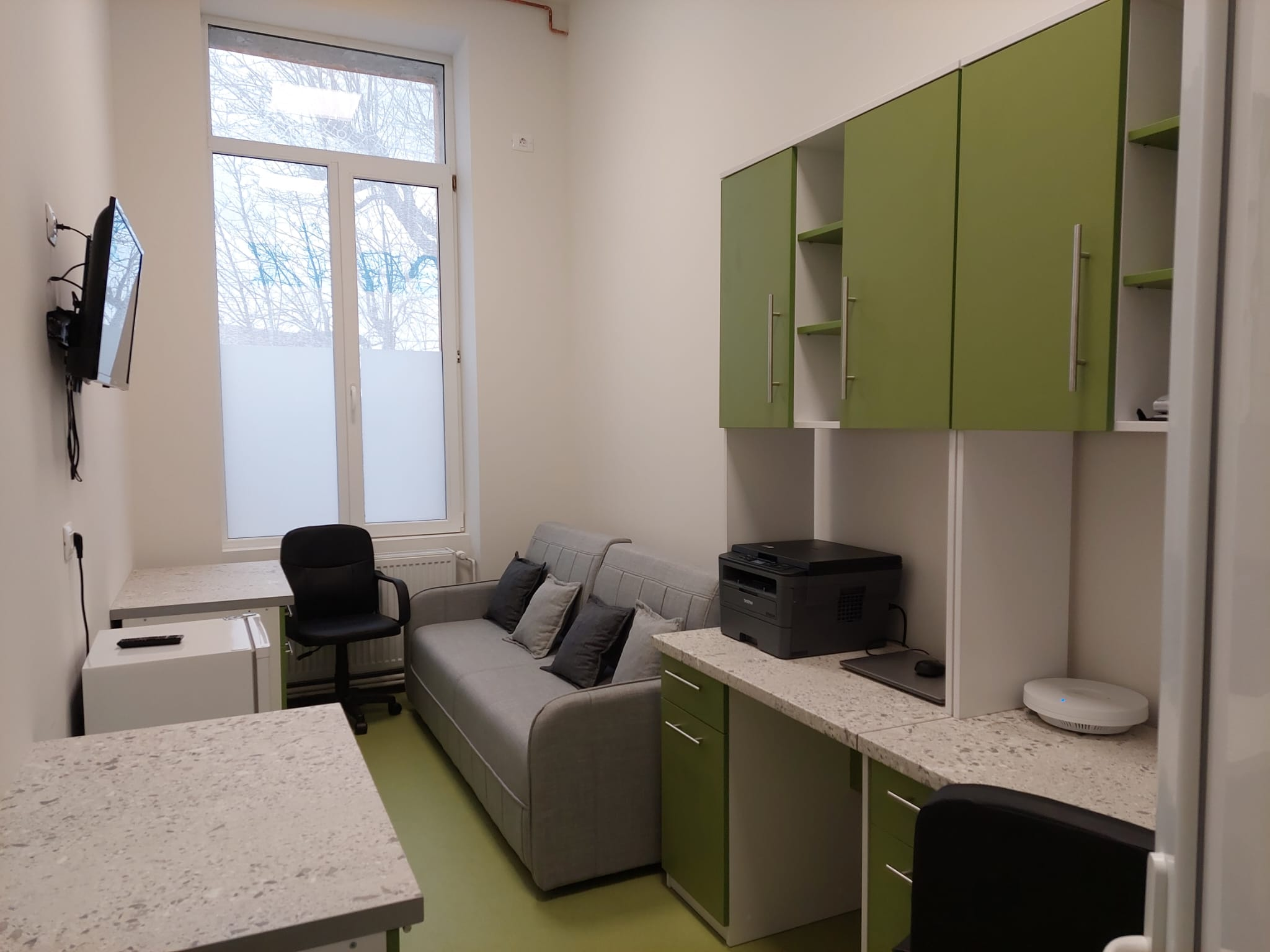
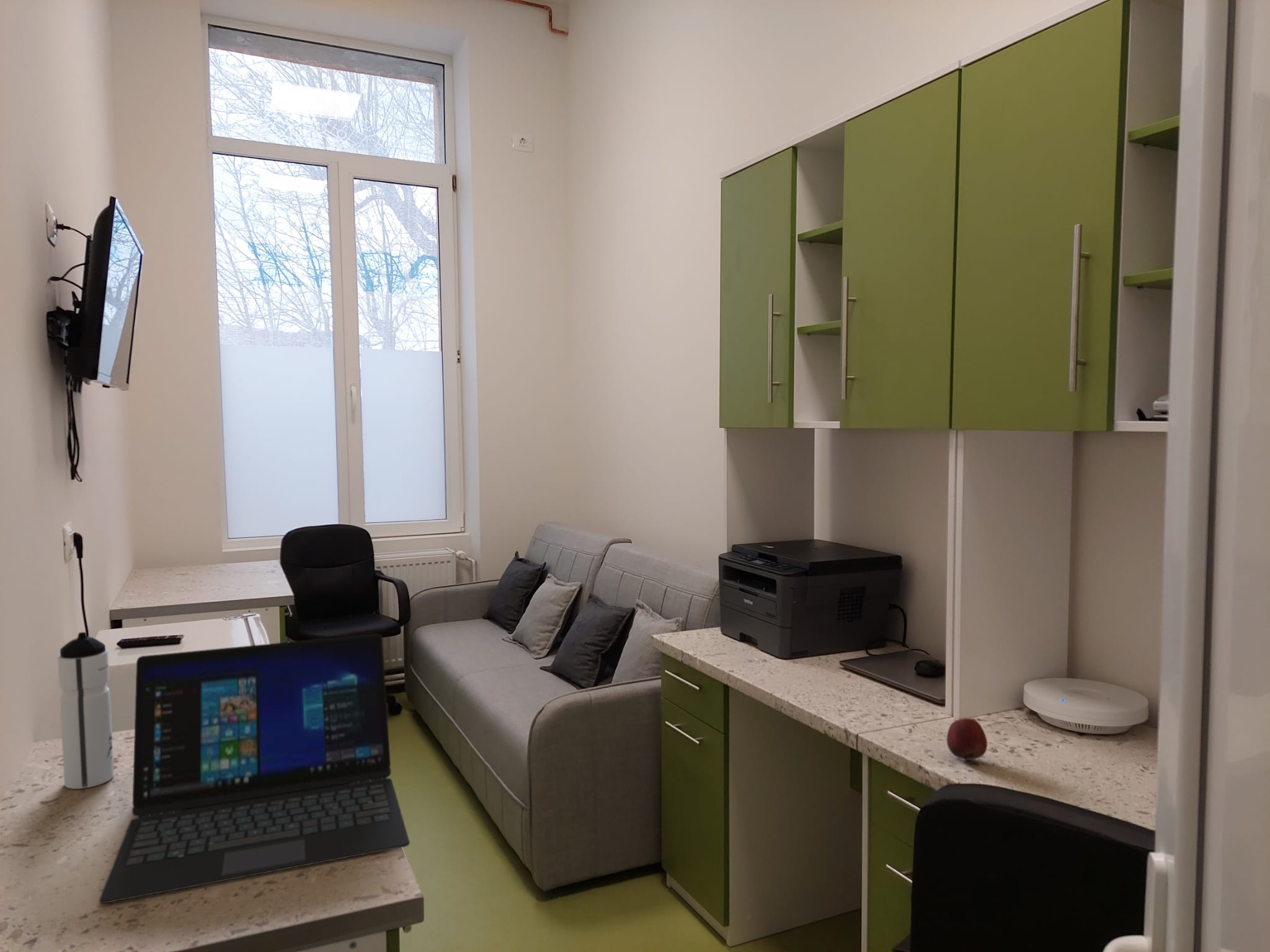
+ water bottle [57,632,115,790]
+ apple [946,718,988,762]
+ laptop [99,633,411,904]
